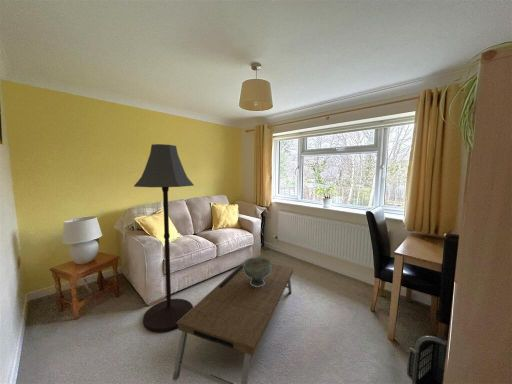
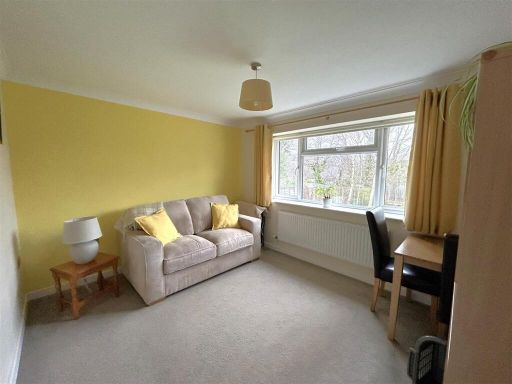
- floor lamp [133,143,195,333]
- decorative bowl [242,256,272,287]
- coffee table [172,262,295,384]
